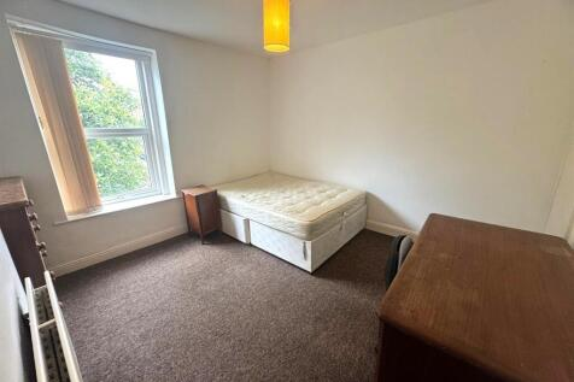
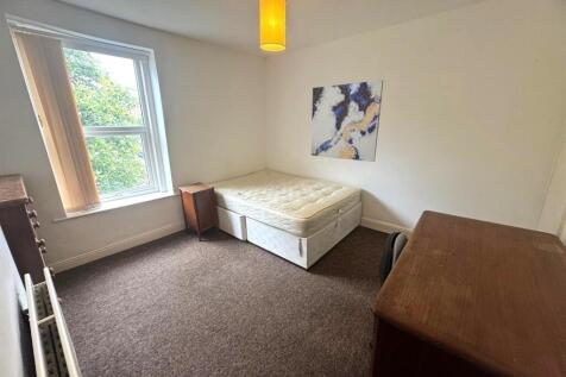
+ wall art [310,78,384,163]
